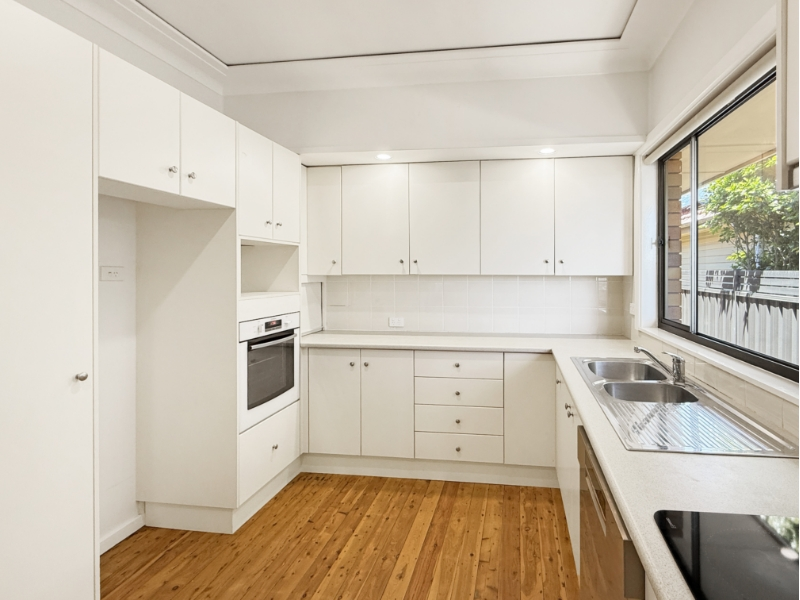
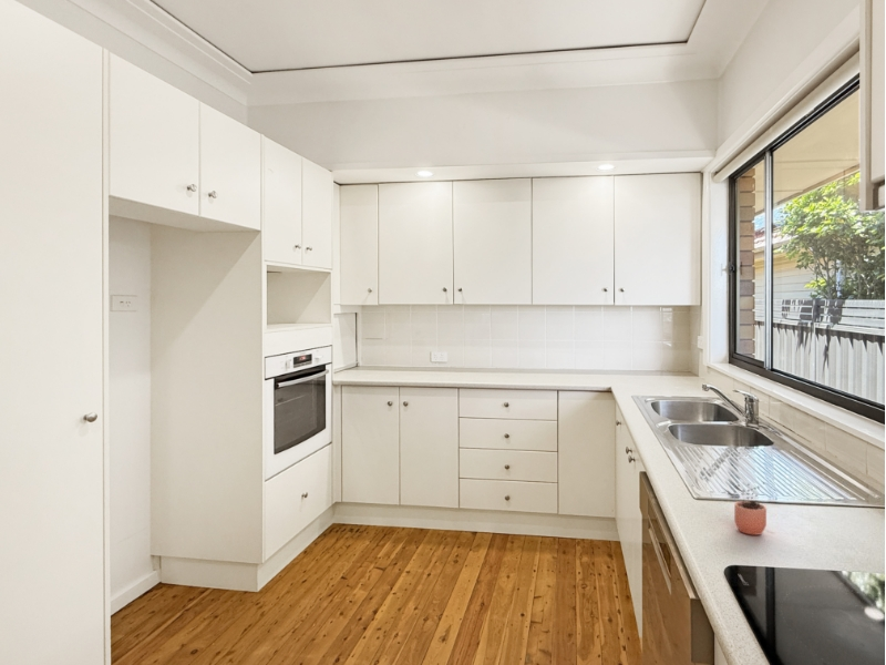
+ cocoa [733,481,767,536]
